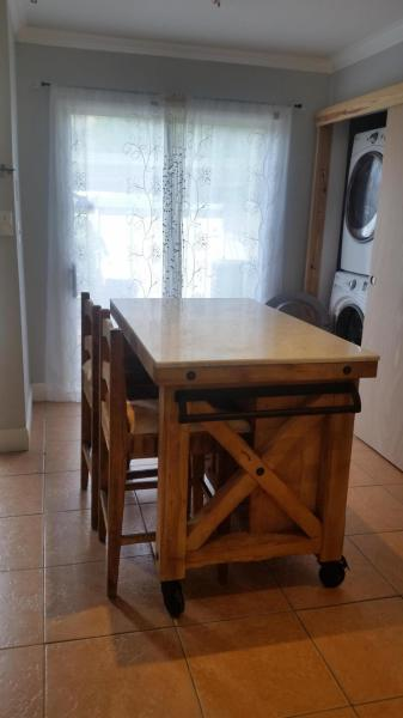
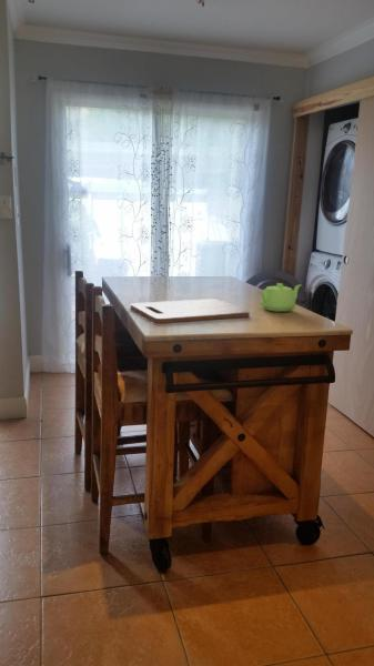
+ teapot [260,282,303,313]
+ cutting board [130,297,251,324]
